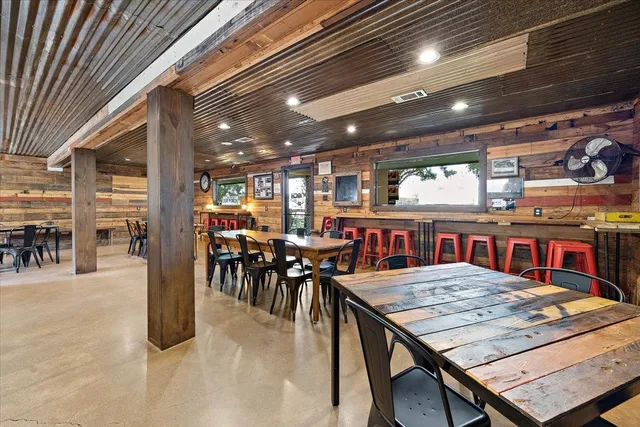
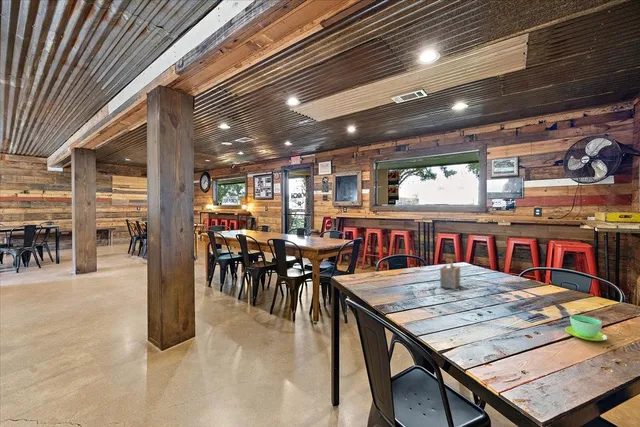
+ cup [564,314,609,342]
+ napkin holder [439,258,461,290]
